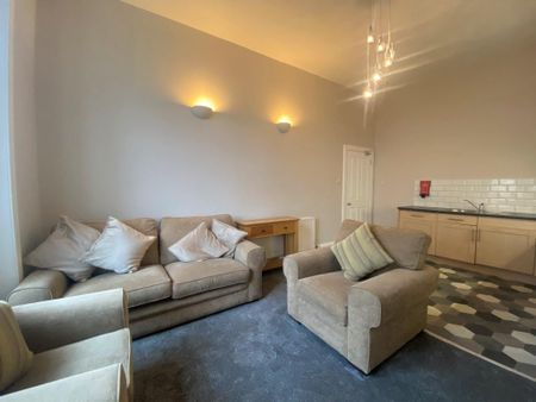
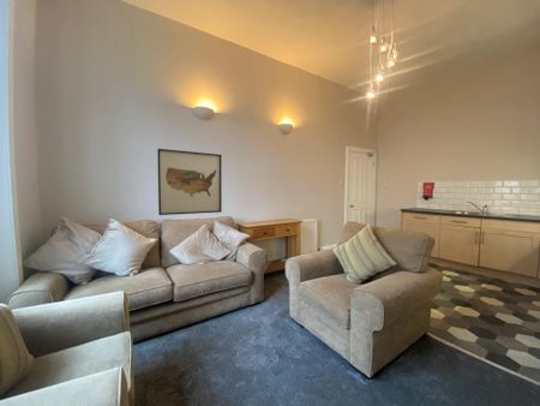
+ wall art [156,148,223,216]
